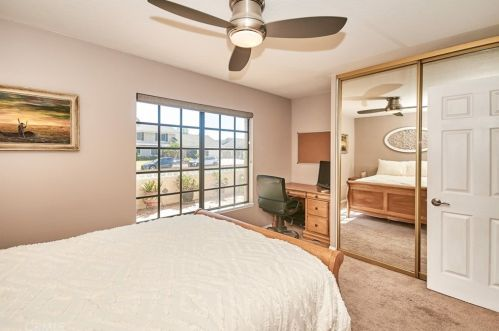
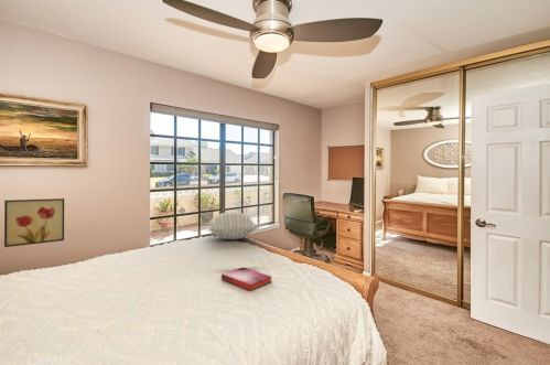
+ wall art [3,197,65,248]
+ pillow [207,211,260,240]
+ hardback book [220,267,272,292]
